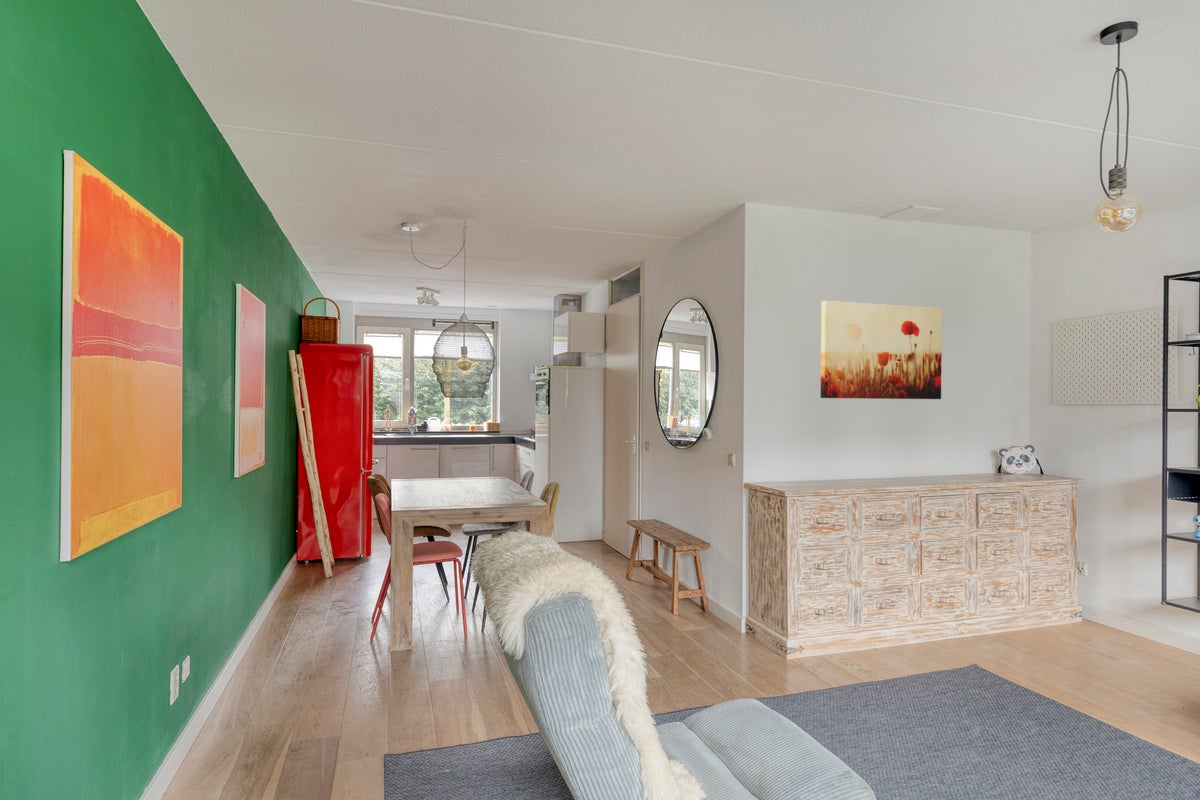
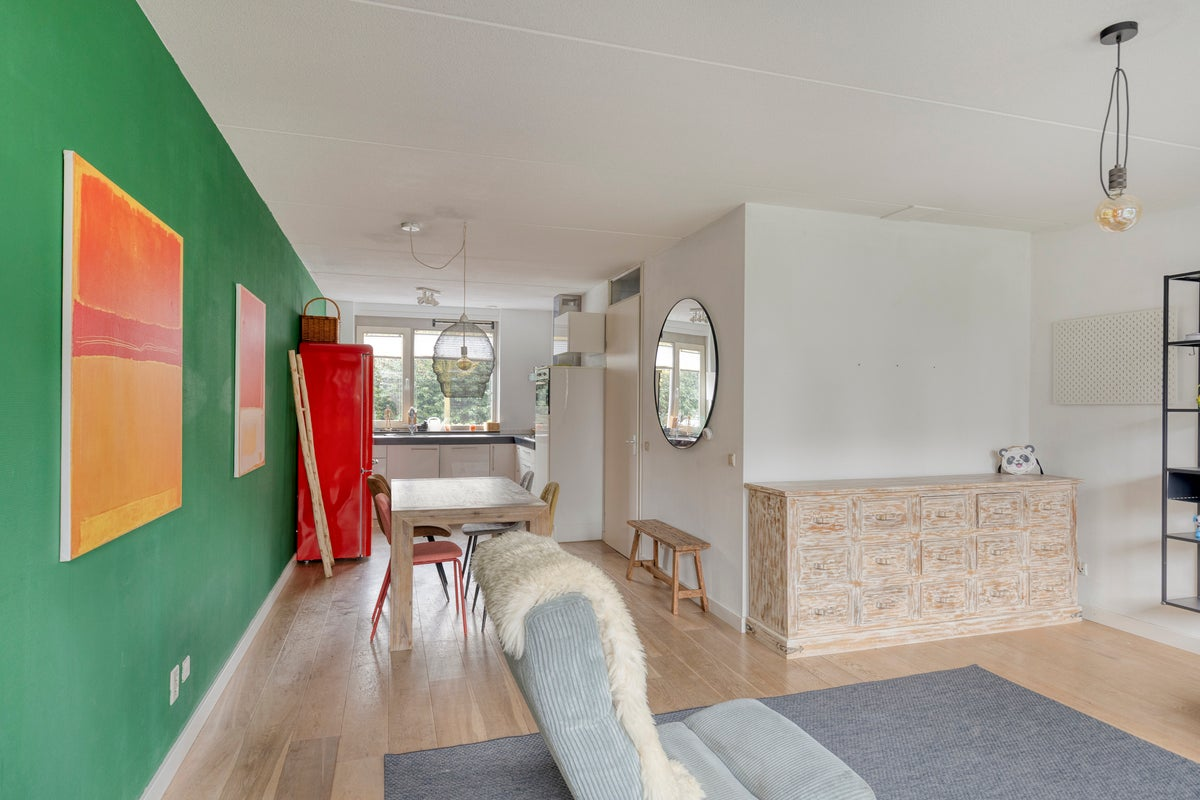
- wall art [820,300,943,400]
